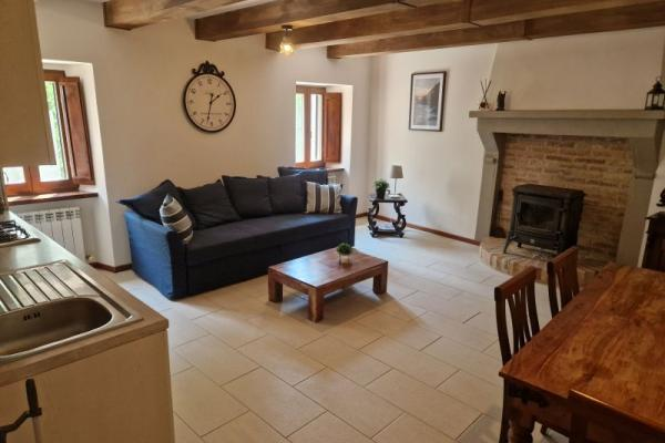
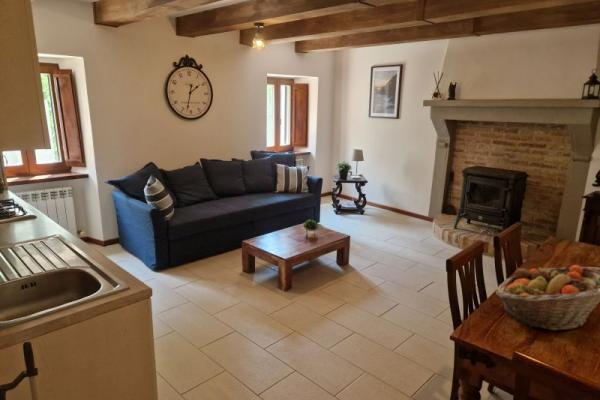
+ fruit basket [494,264,600,332]
